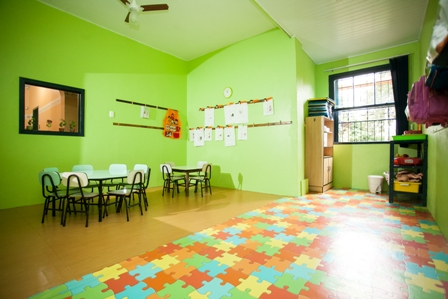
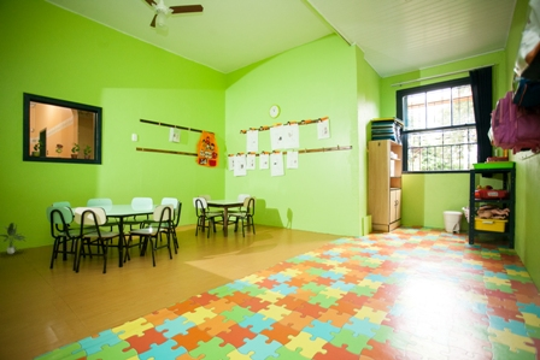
+ potted plant [0,222,28,255]
